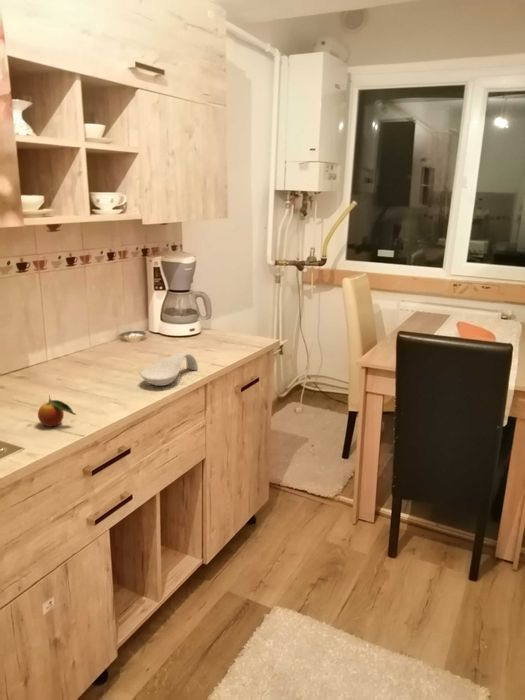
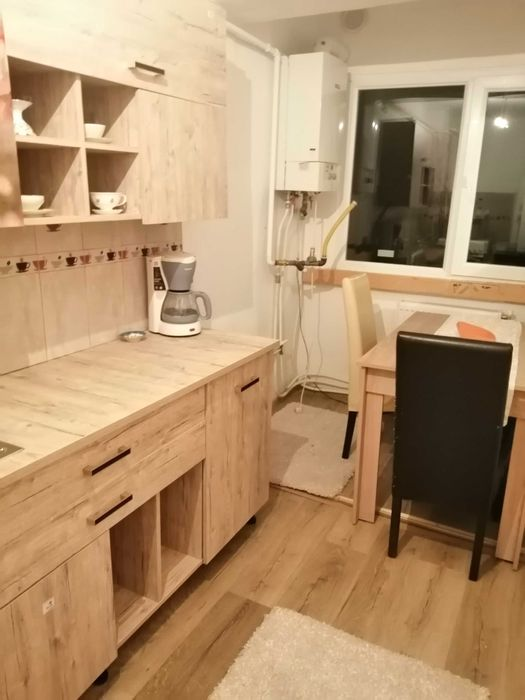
- fruit [37,394,77,428]
- spoon rest [140,352,199,387]
